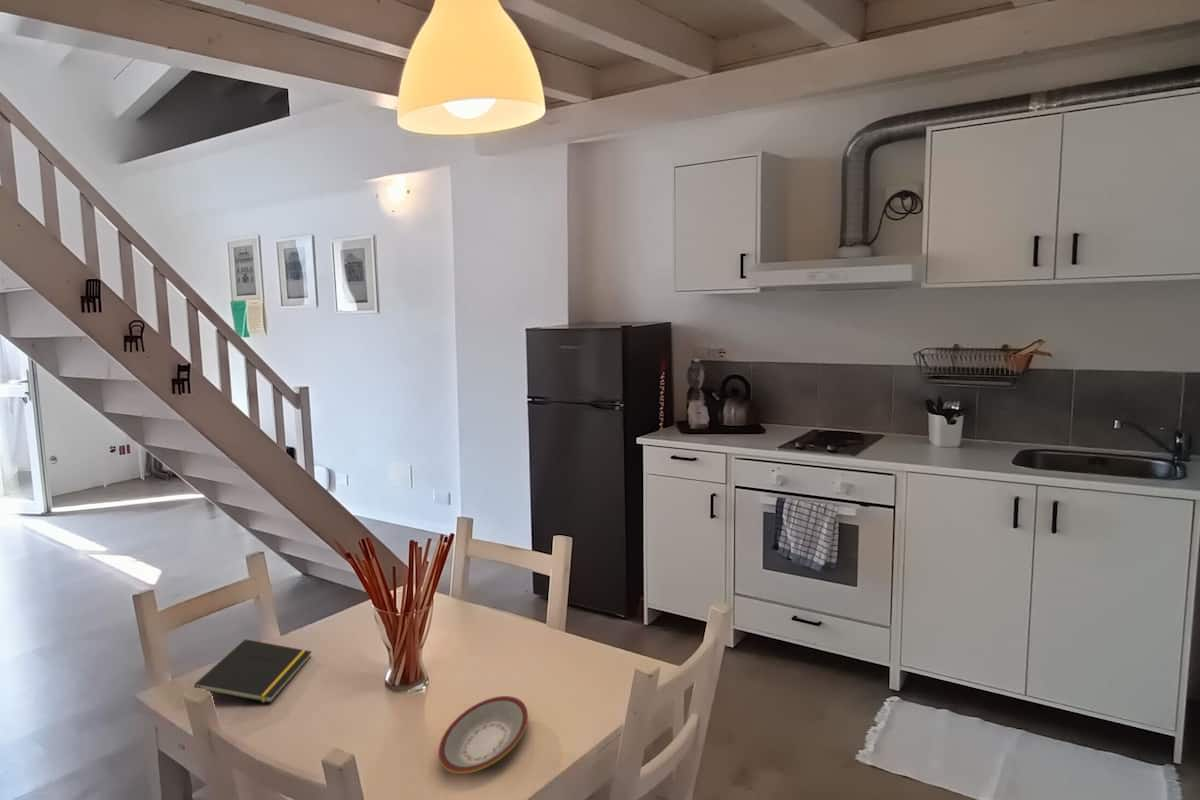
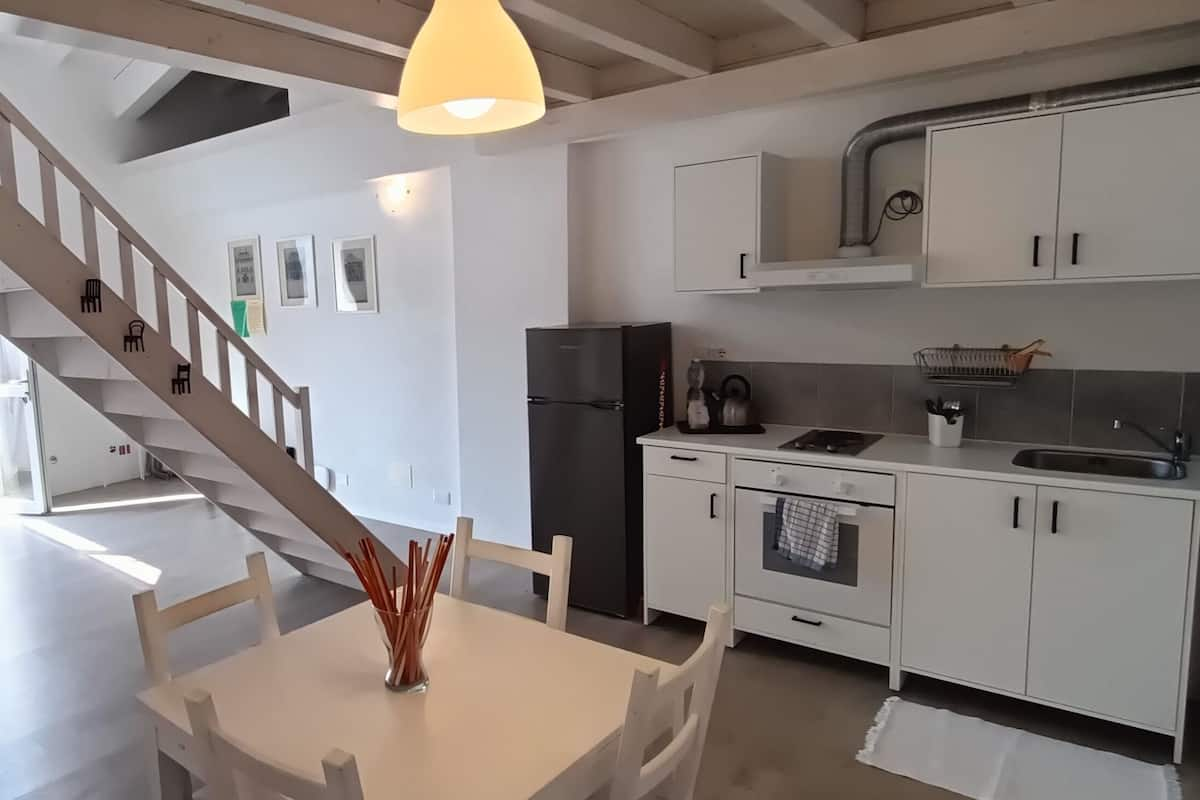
- notepad [193,638,313,704]
- plate [438,695,529,775]
